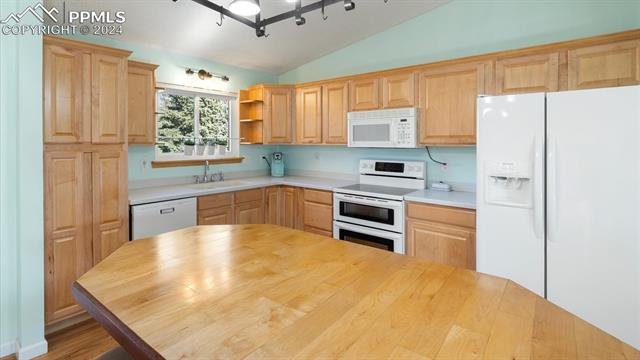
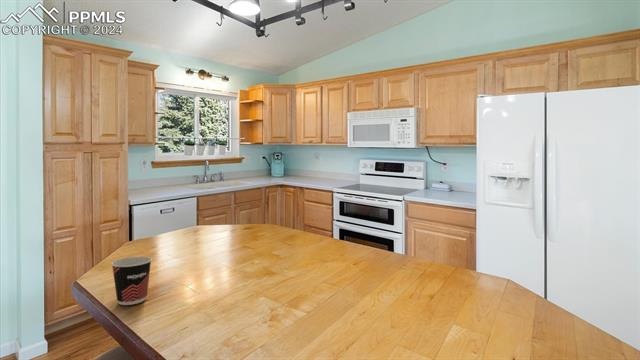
+ cup [110,256,153,306]
